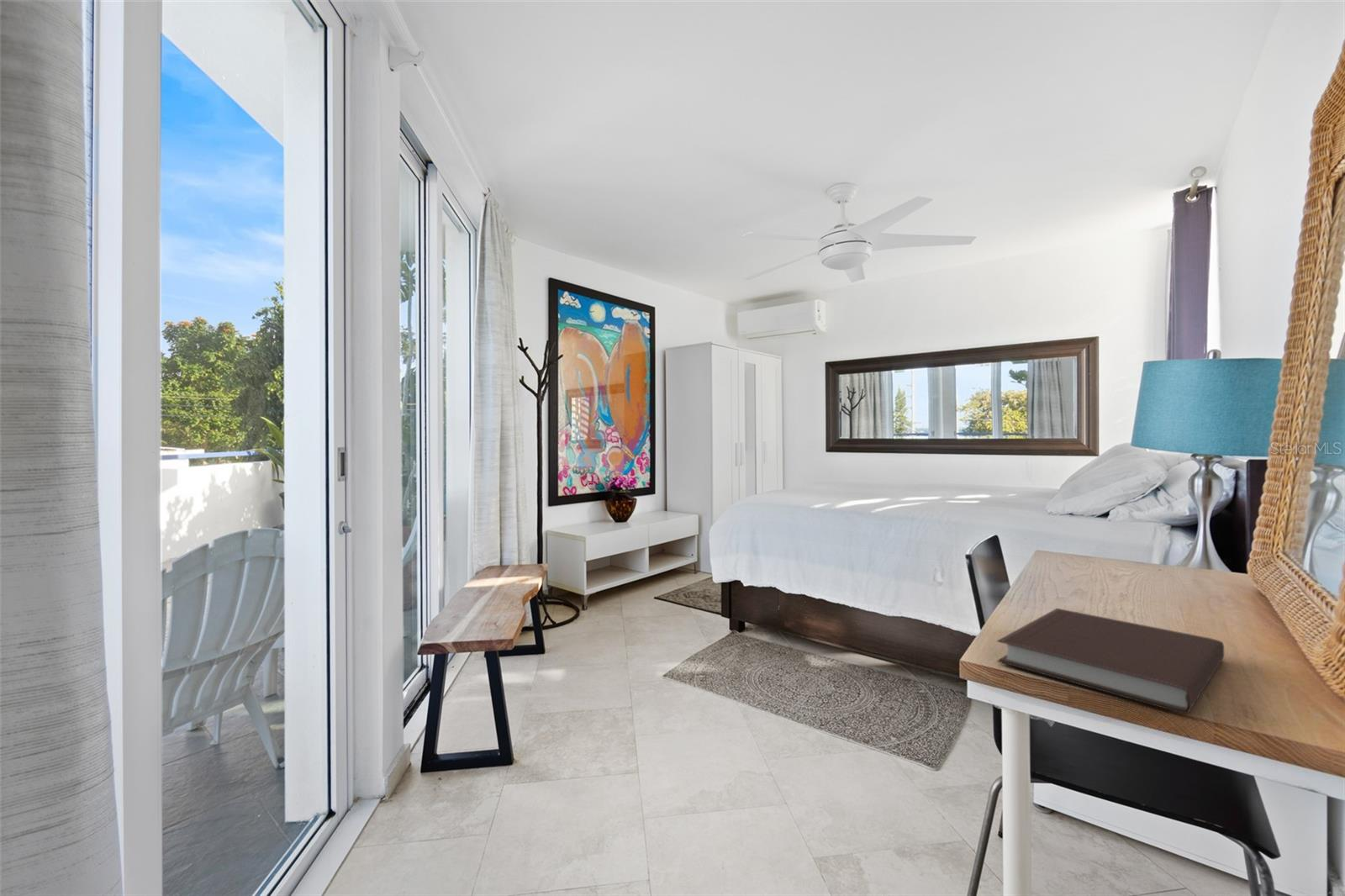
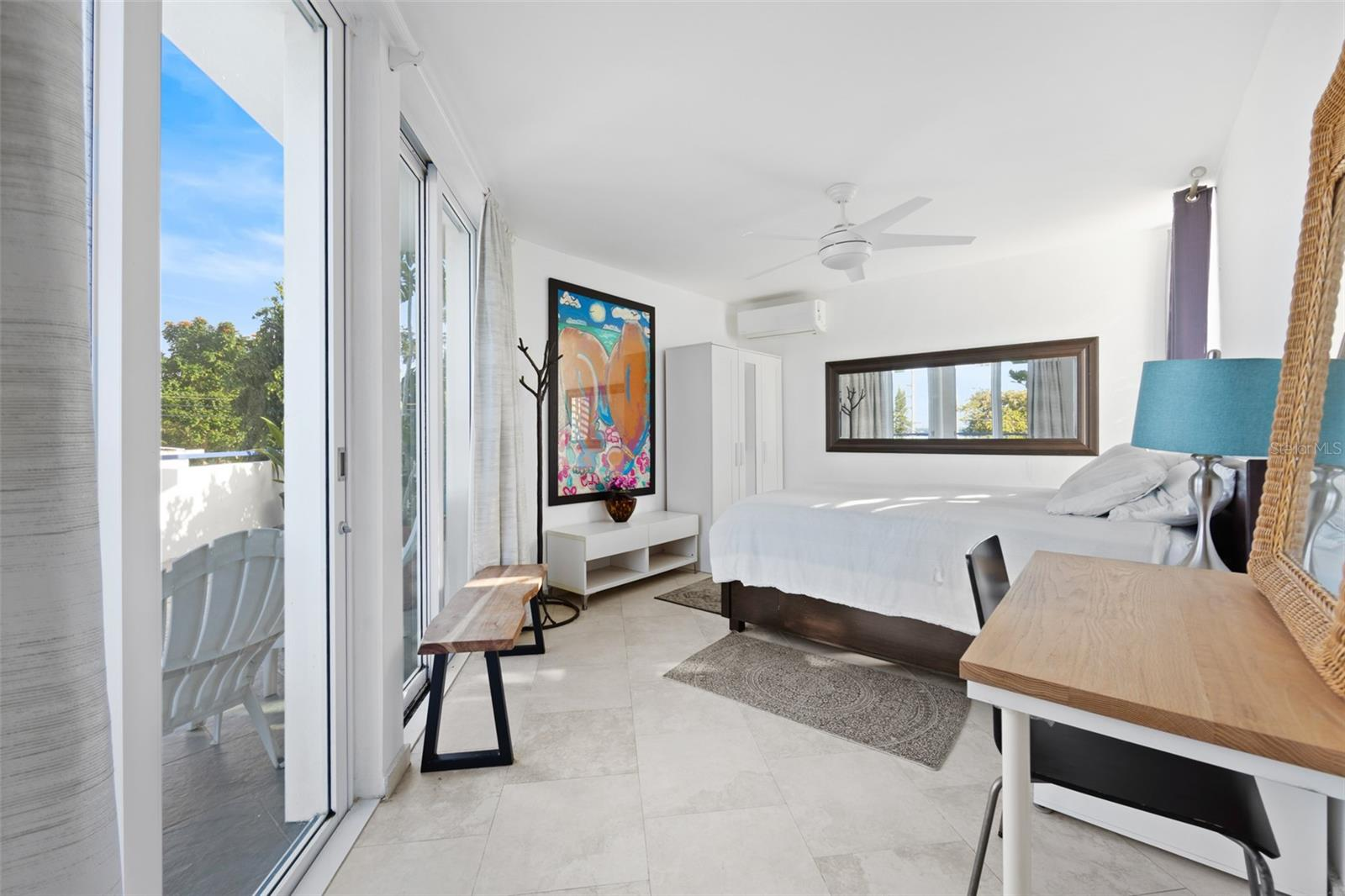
- notebook [996,608,1225,714]
